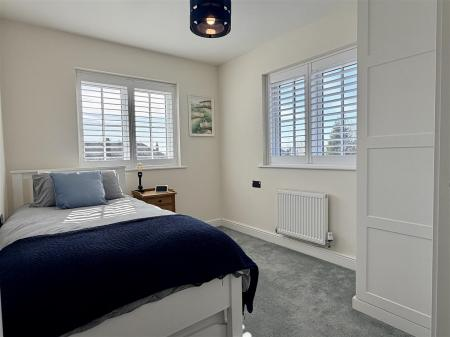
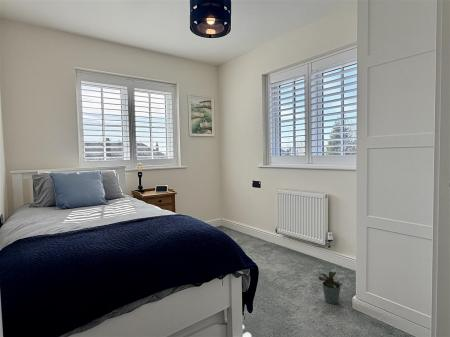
+ potted plant [318,270,343,305]
